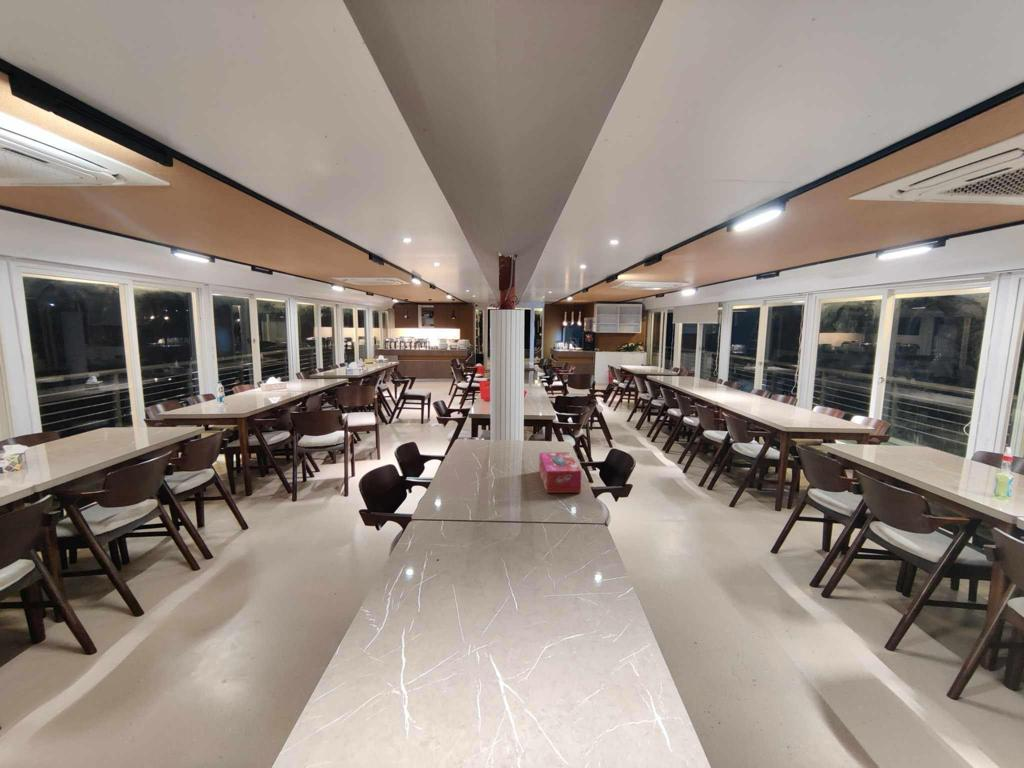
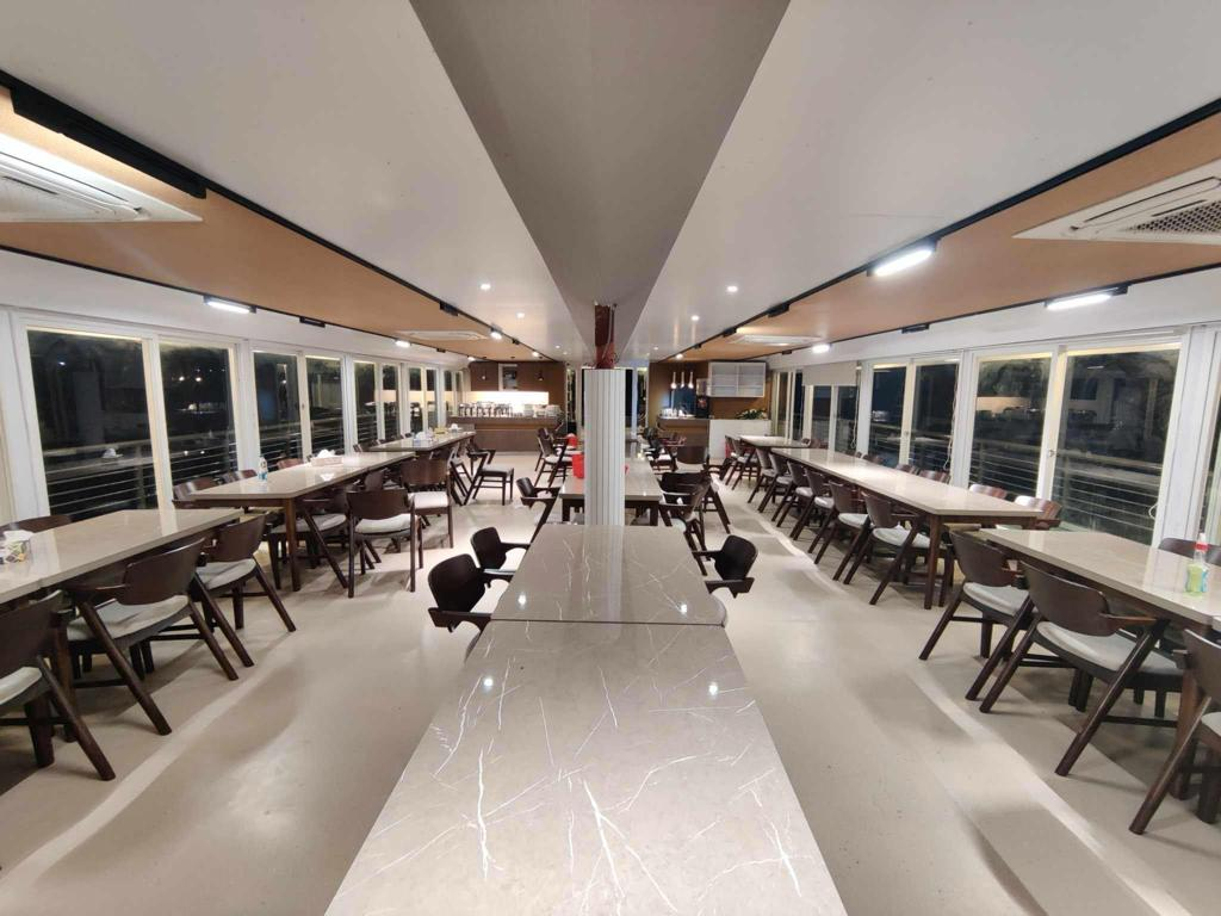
- tissue box [538,451,582,494]
